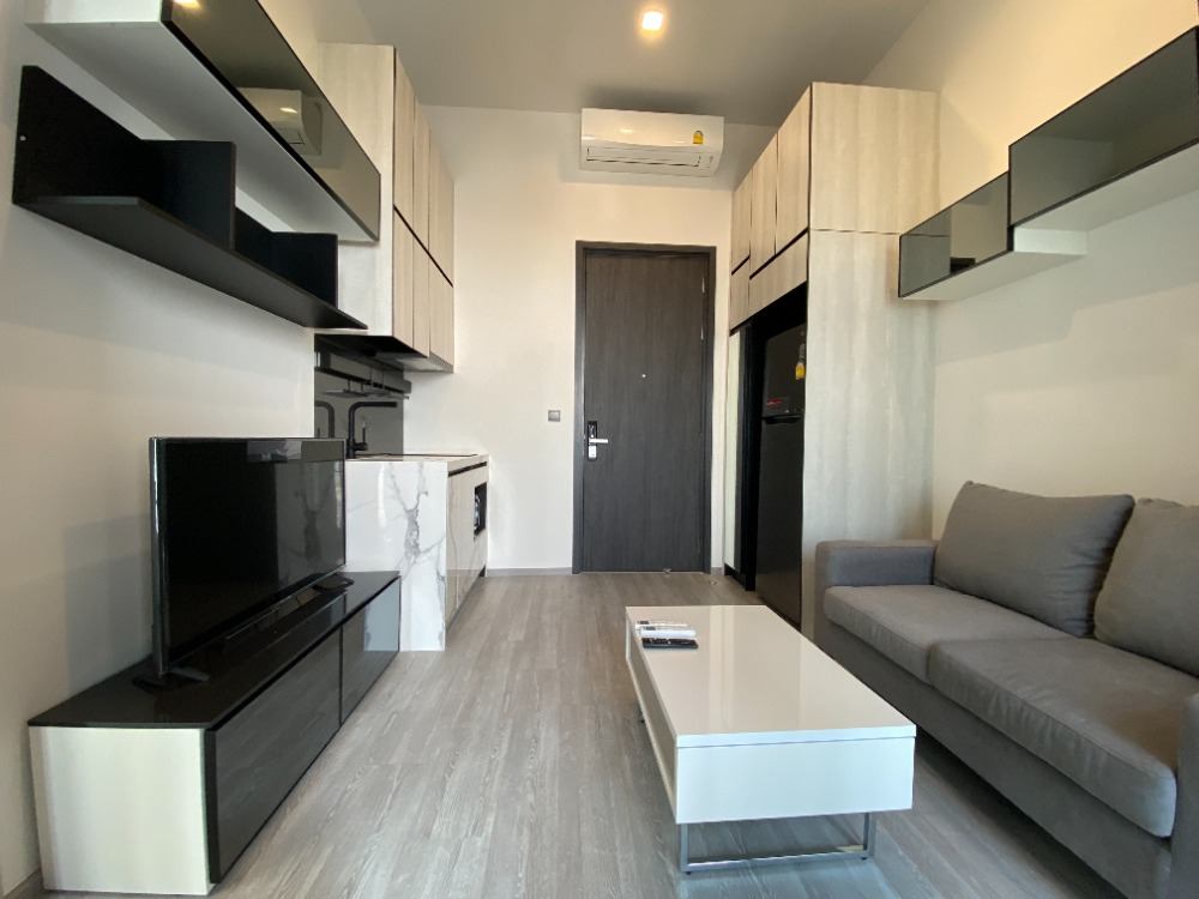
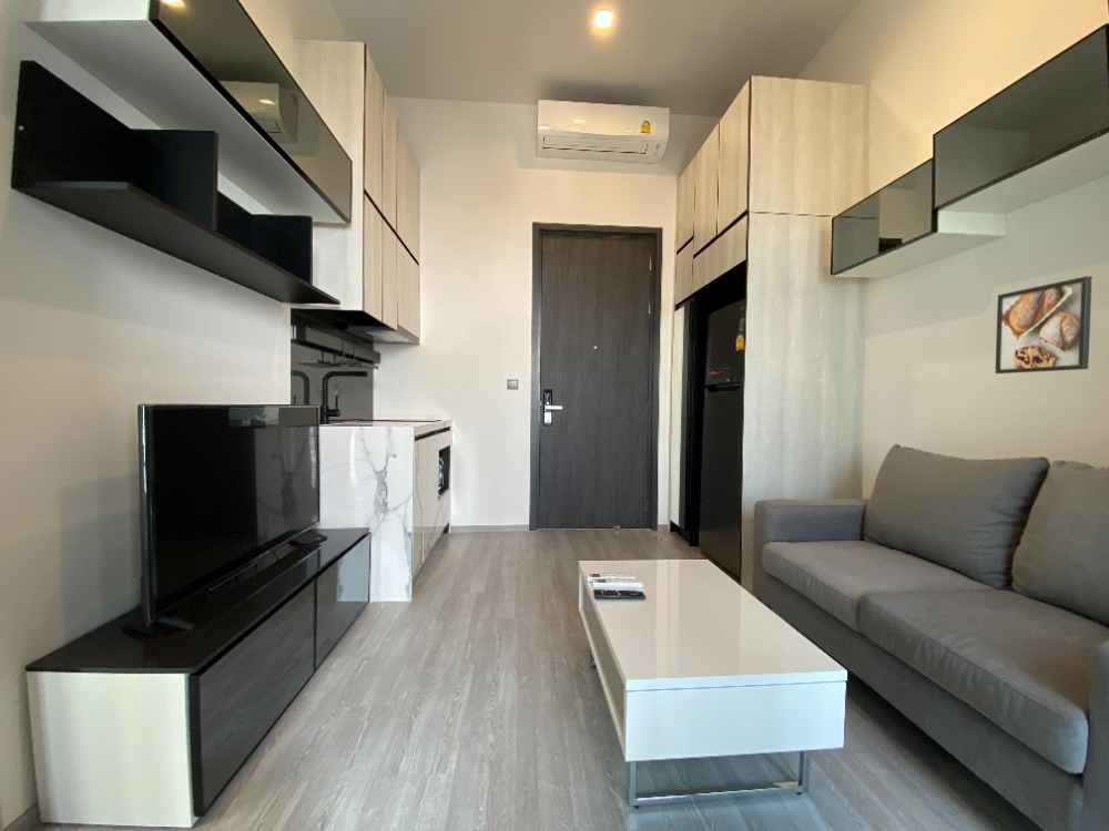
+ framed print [994,275,1093,375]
